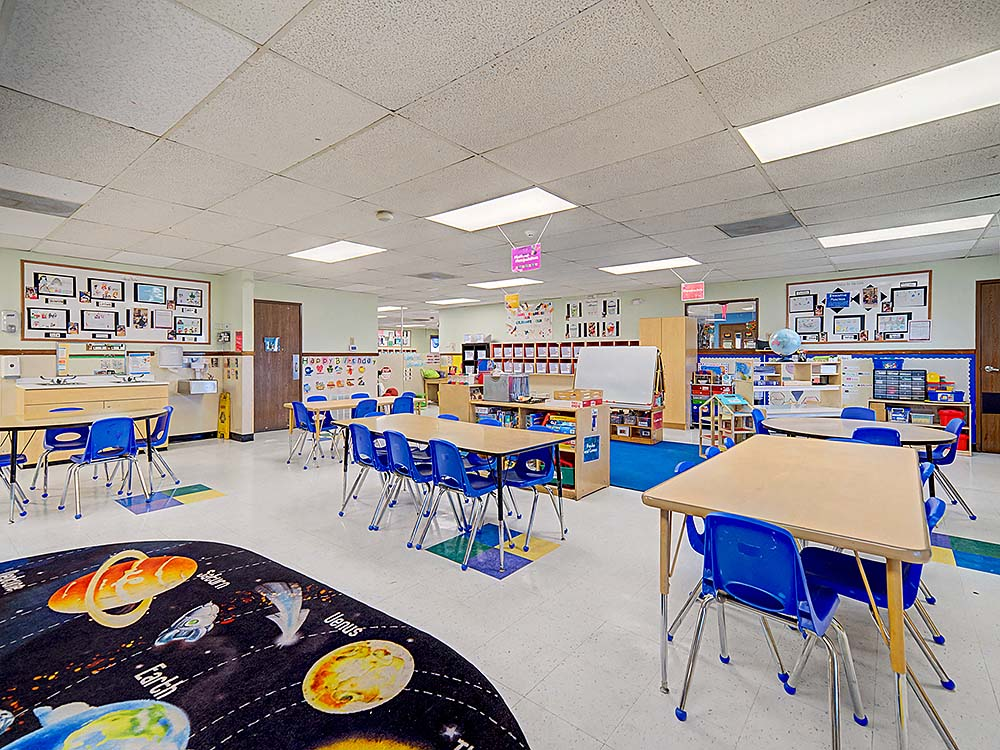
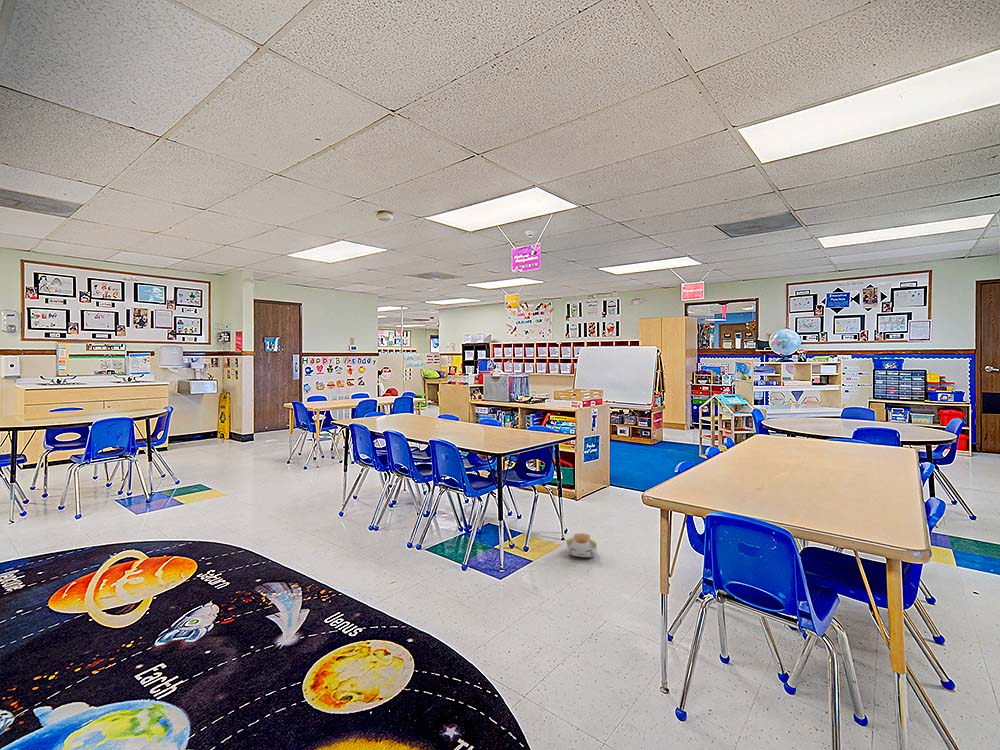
+ plush toy [565,532,598,558]
